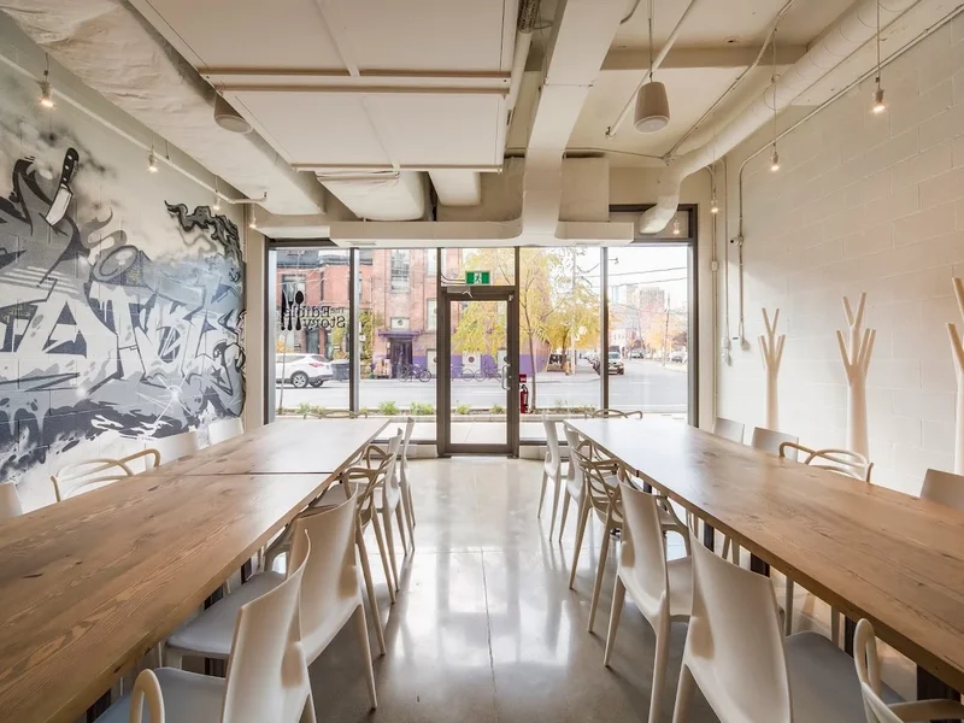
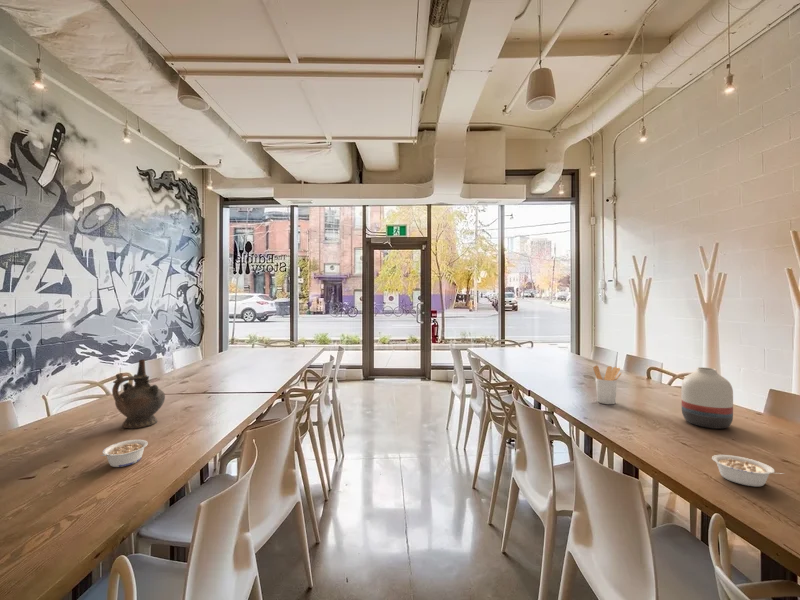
+ ceremonial vessel [111,359,166,429]
+ legume [711,454,786,488]
+ utensil holder [592,364,622,405]
+ legume [99,439,149,468]
+ vase [680,366,734,430]
